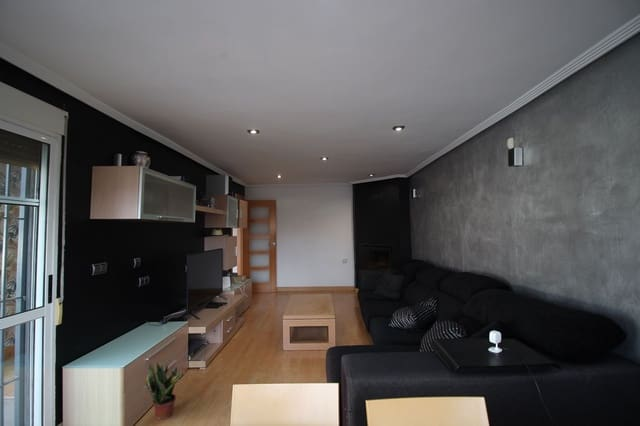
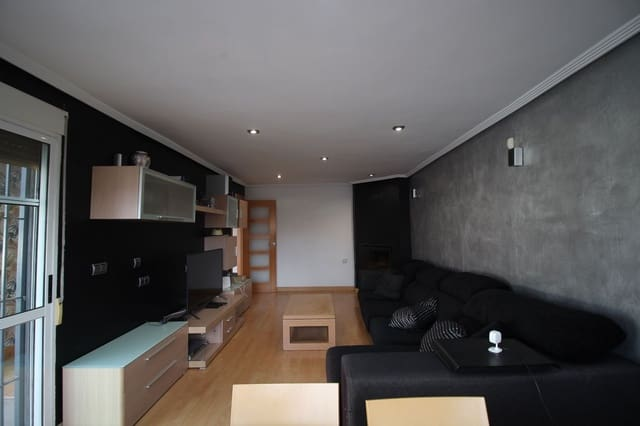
- potted plant [145,361,184,421]
